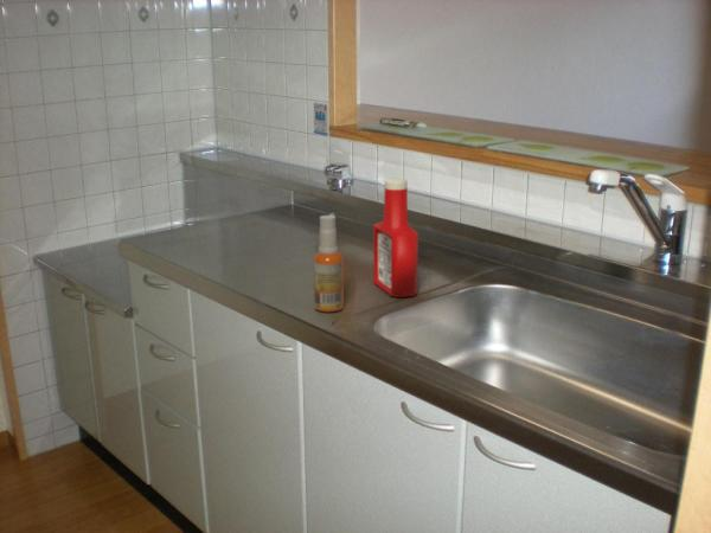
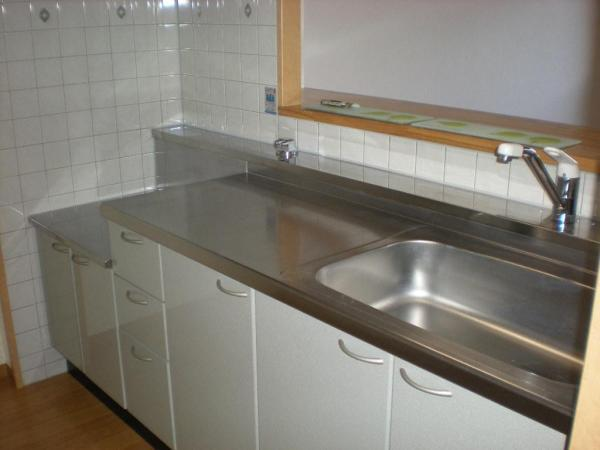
- soap bottle [372,178,419,298]
- spray bottle [313,212,345,313]
